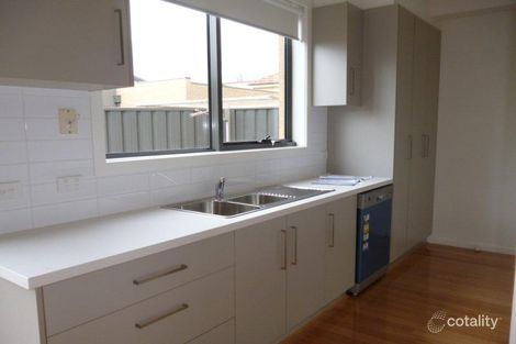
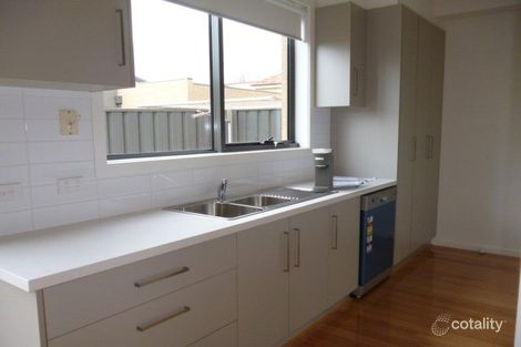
+ coffee maker [311,147,335,194]
